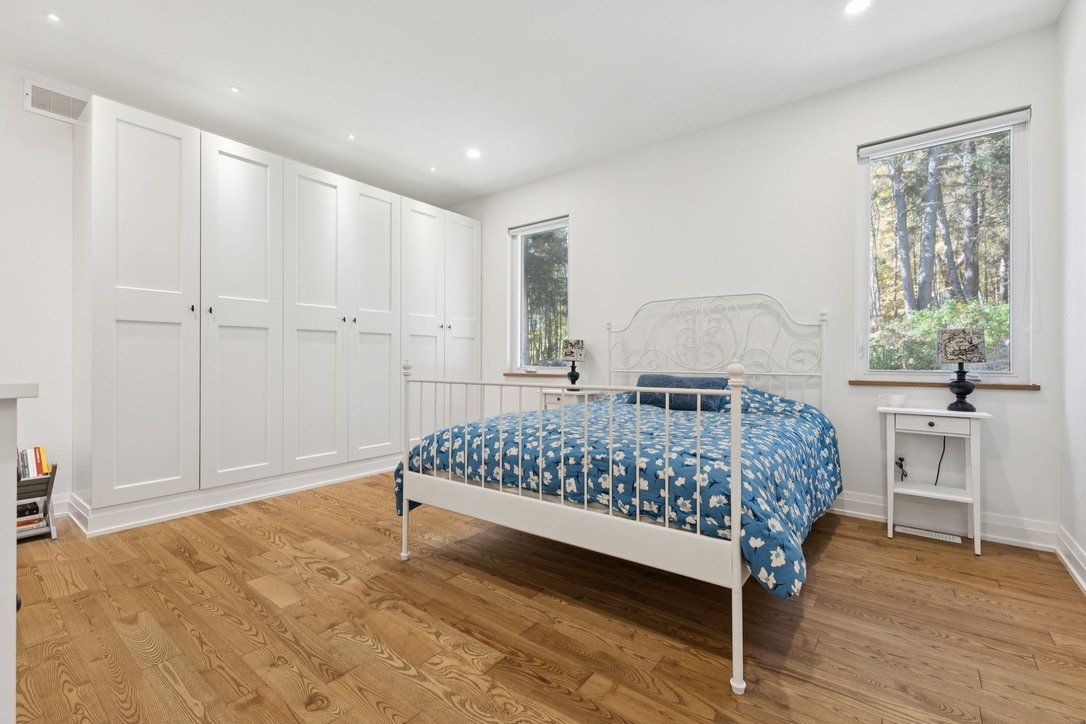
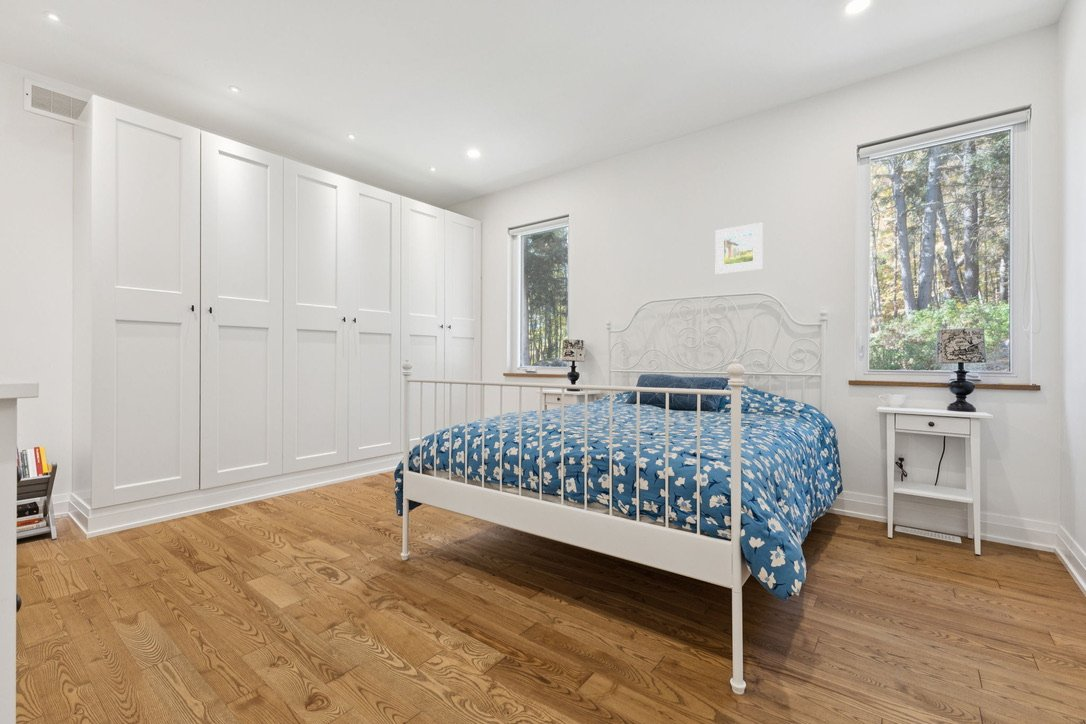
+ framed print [714,222,764,275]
